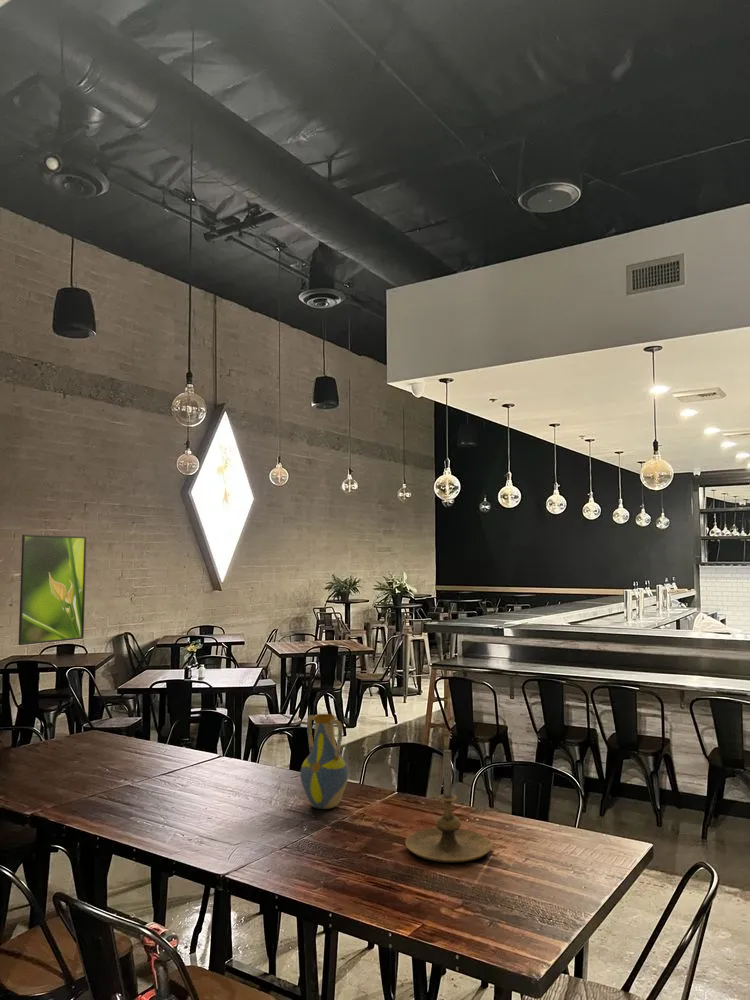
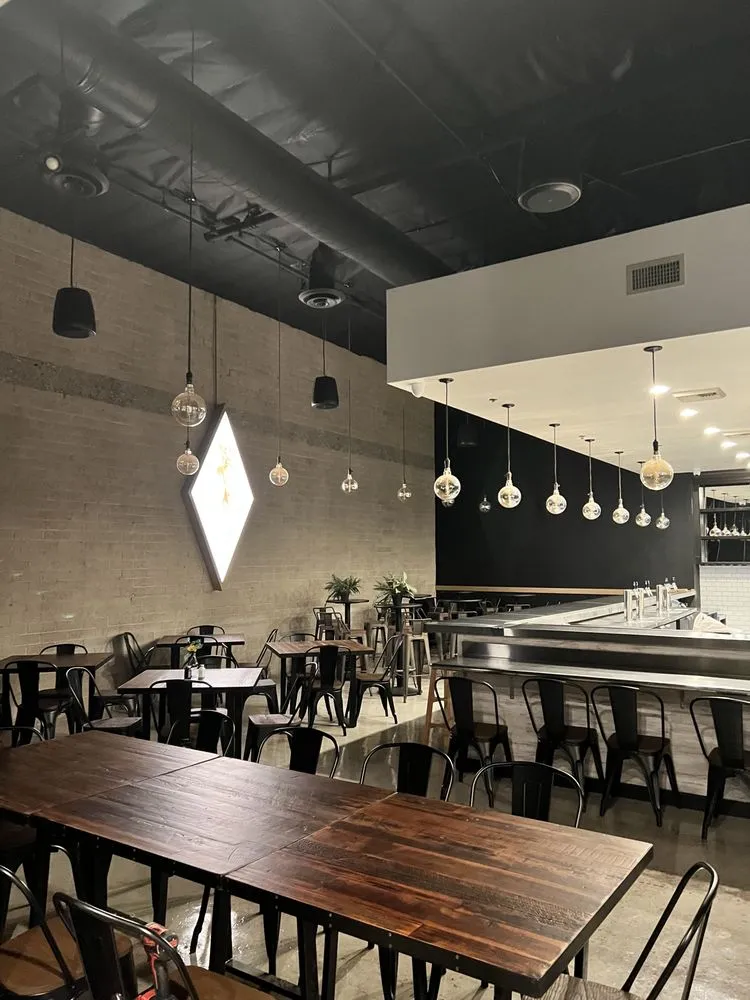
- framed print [18,534,87,646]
- vase [299,713,350,810]
- candle holder [404,748,493,863]
